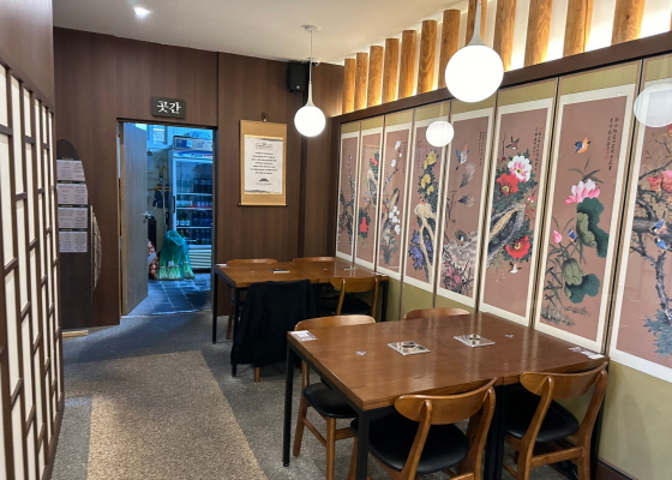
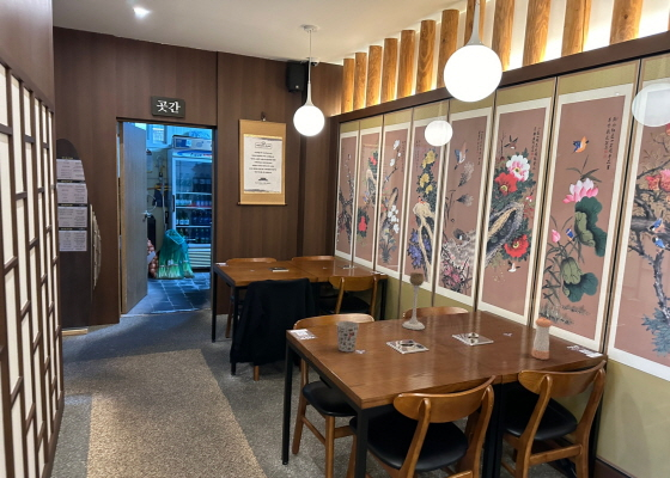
+ candle holder [401,271,426,331]
+ pepper shaker [531,317,553,361]
+ cup [335,320,360,353]
